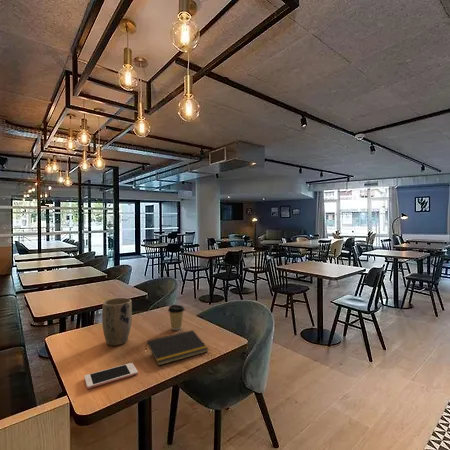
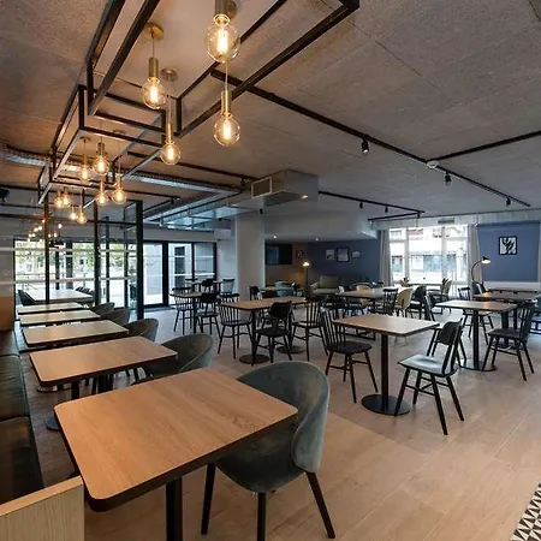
- cell phone [83,362,139,390]
- plant pot [101,297,133,347]
- notepad [145,329,209,366]
- coffee cup [167,304,186,331]
